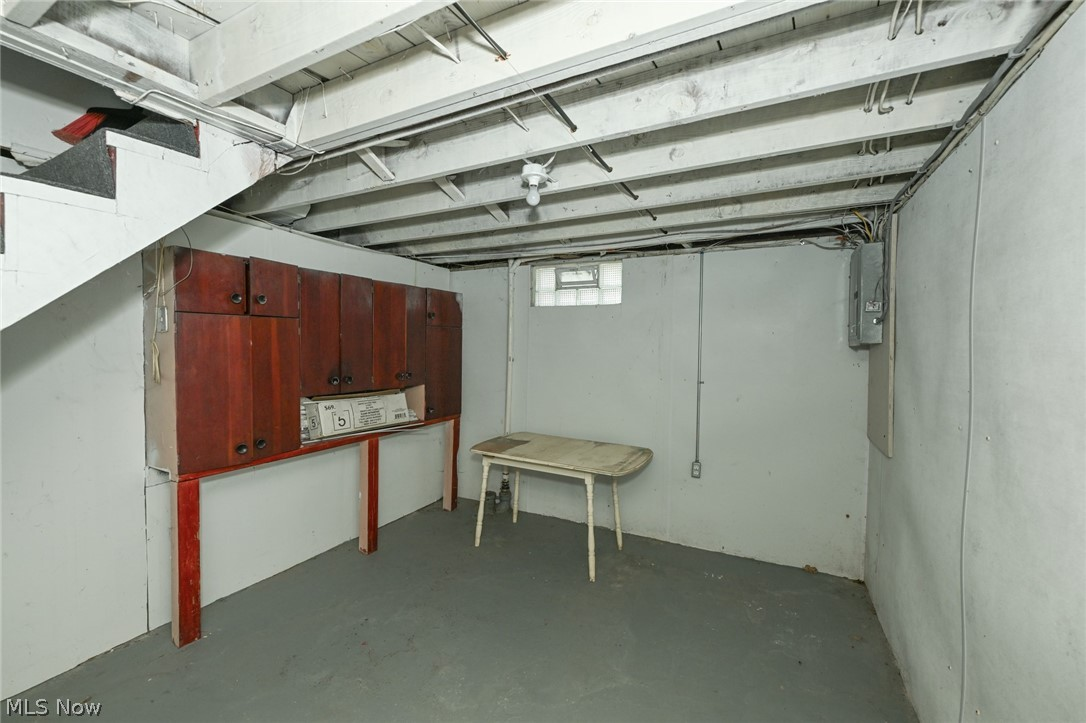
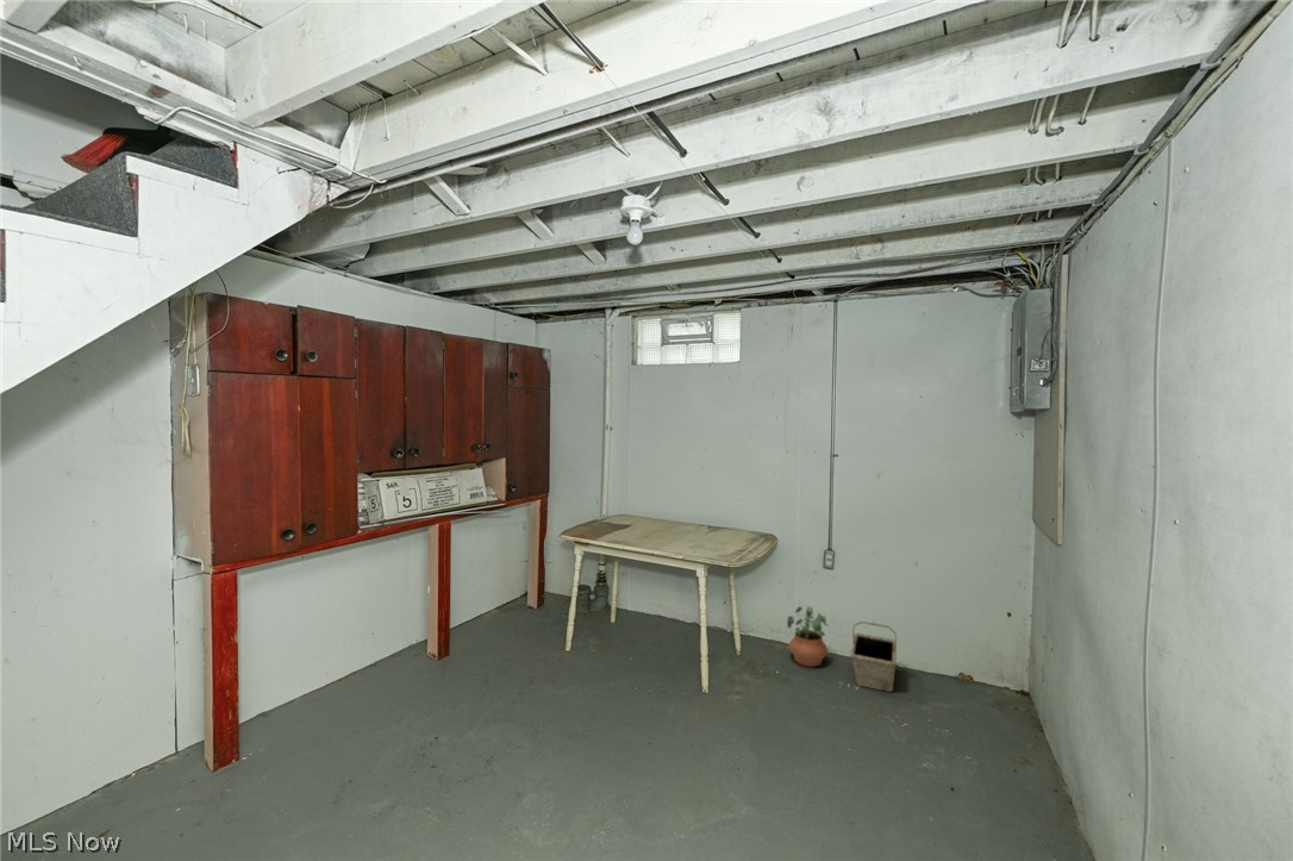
+ basket [850,620,898,693]
+ potted plant [786,605,830,668]
